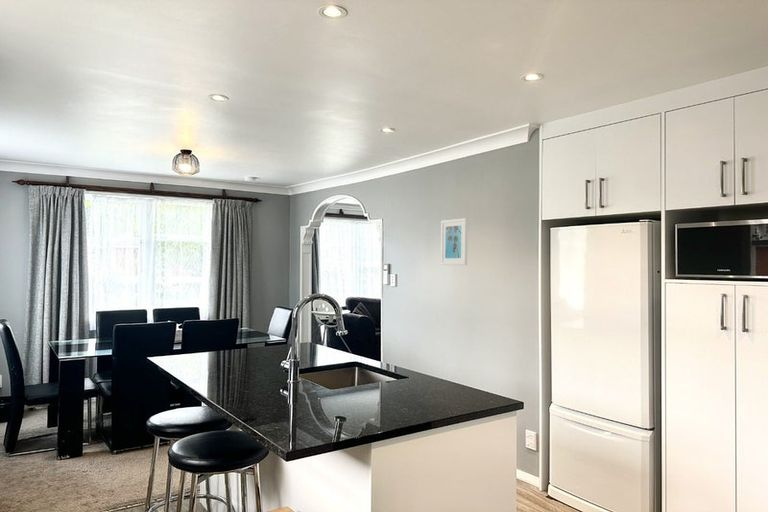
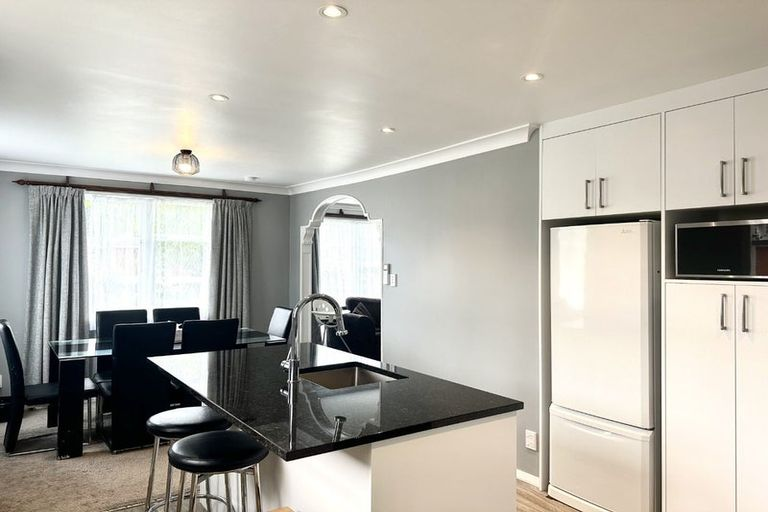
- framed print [440,217,469,266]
